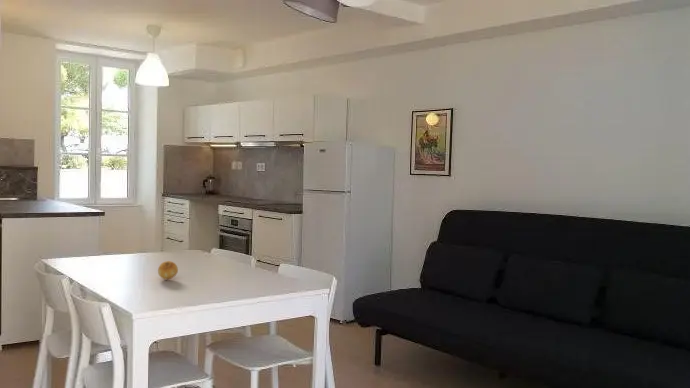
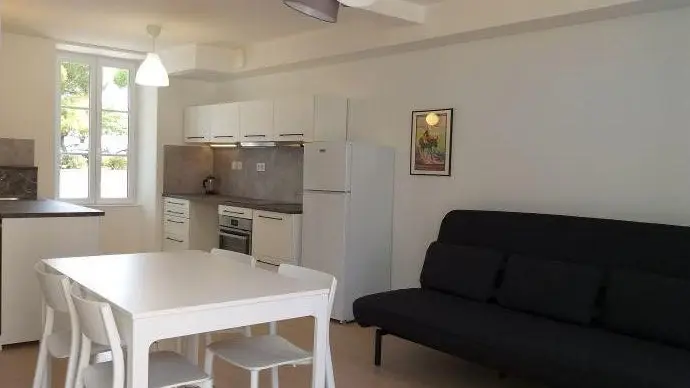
- fruit [157,260,179,281]
